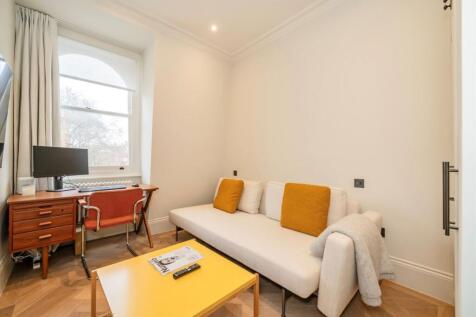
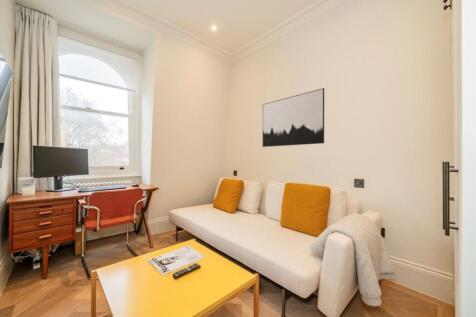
+ wall art [262,87,325,148]
